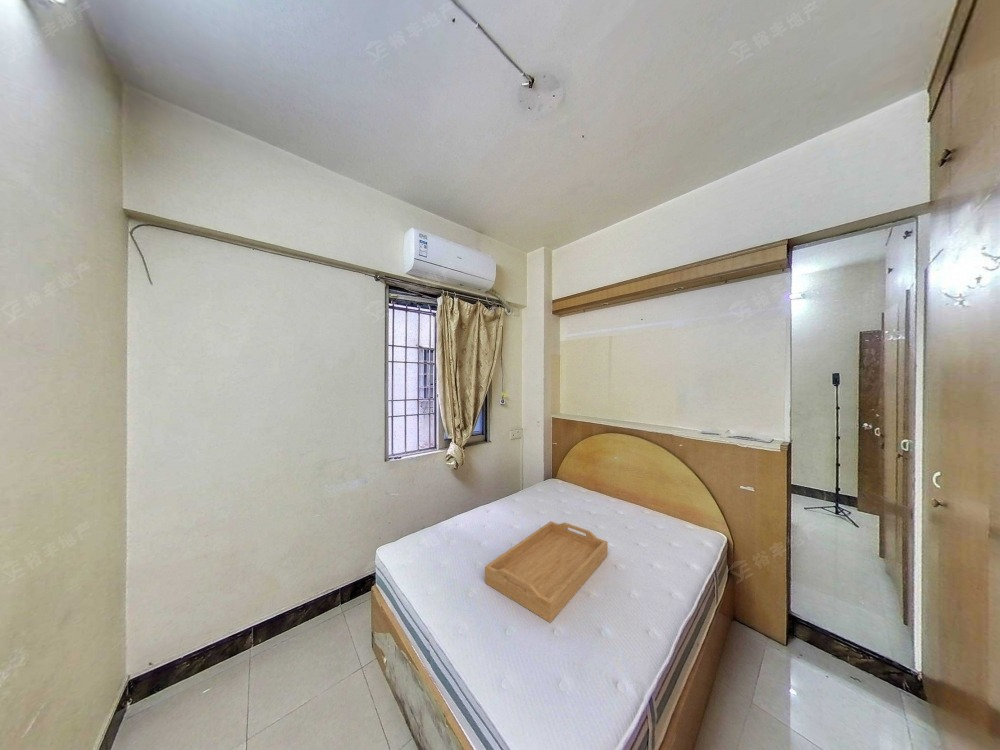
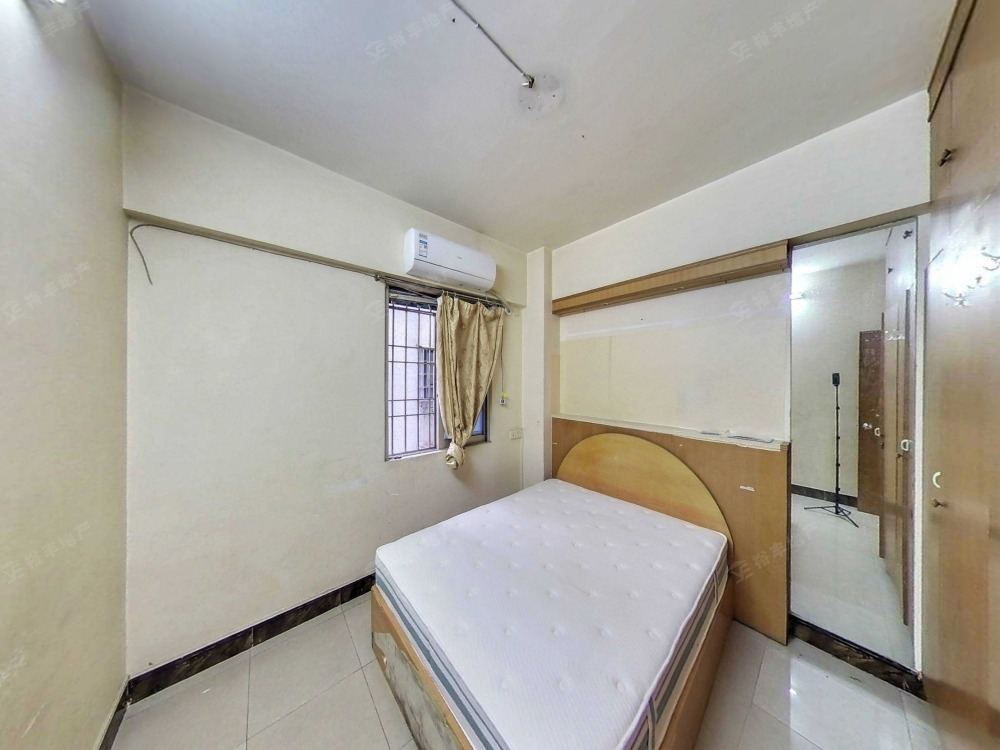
- serving tray [484,520,609,624]
